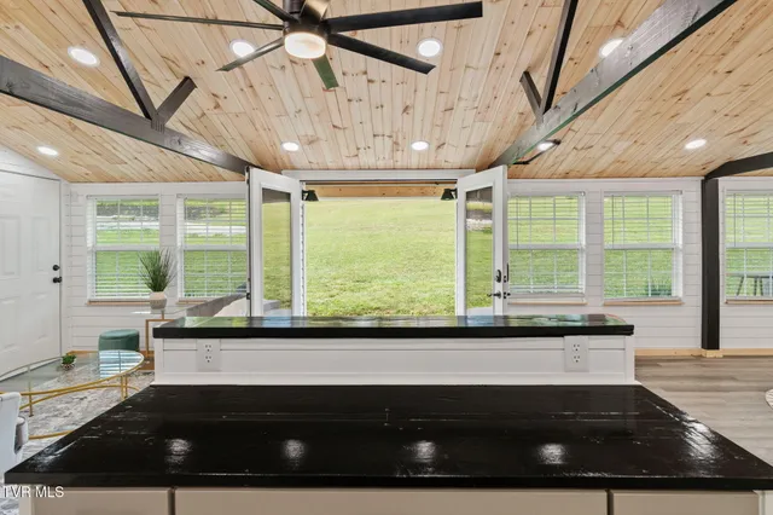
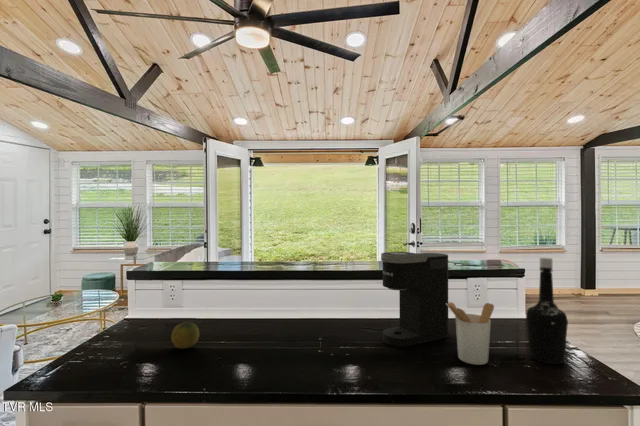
+ utensil holder [446,301,495,366]
+ coffee maker [380,250,449,348]
+ fruit [170,321,200,350]
+ bottle [525,257,569,365]
